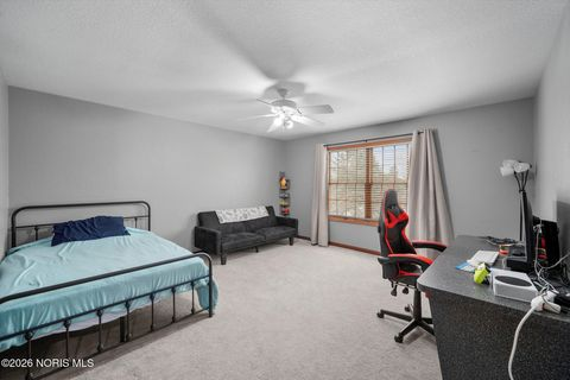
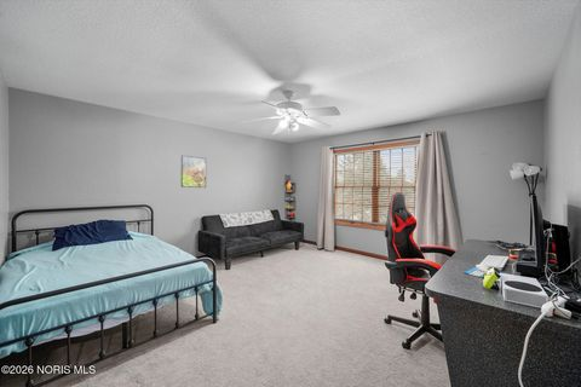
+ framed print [180,155,207,189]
